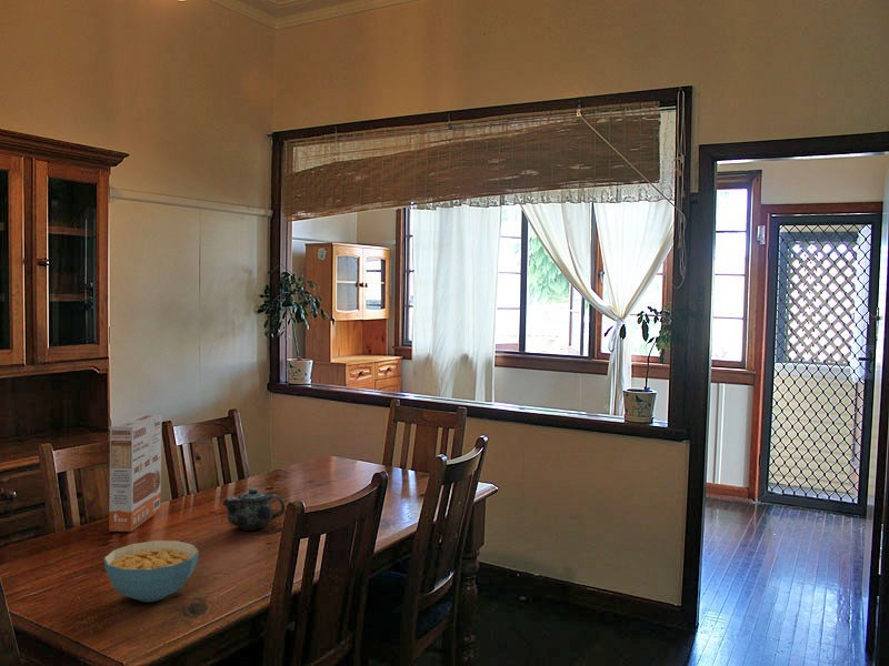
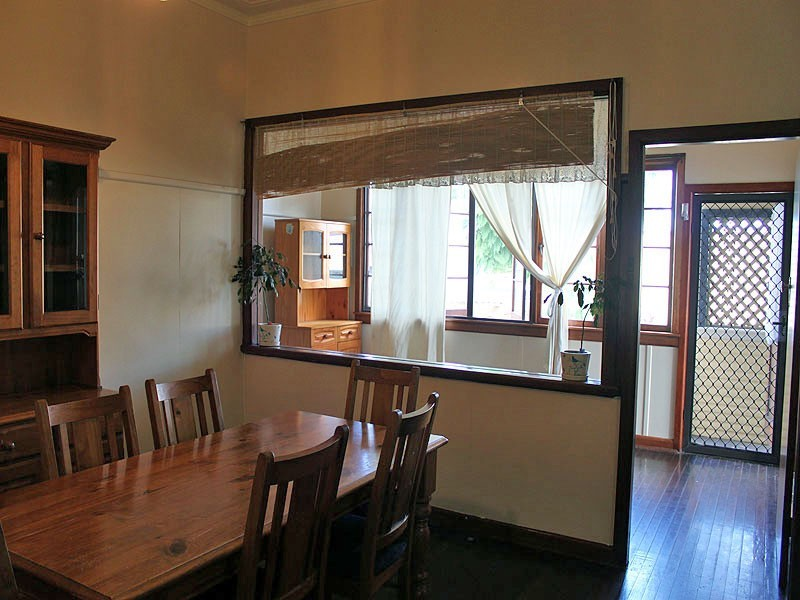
- cereal bowl [102,539,200,603]
- cereal box [108,414,163,533]
- chinaware [221,487,286,532]
